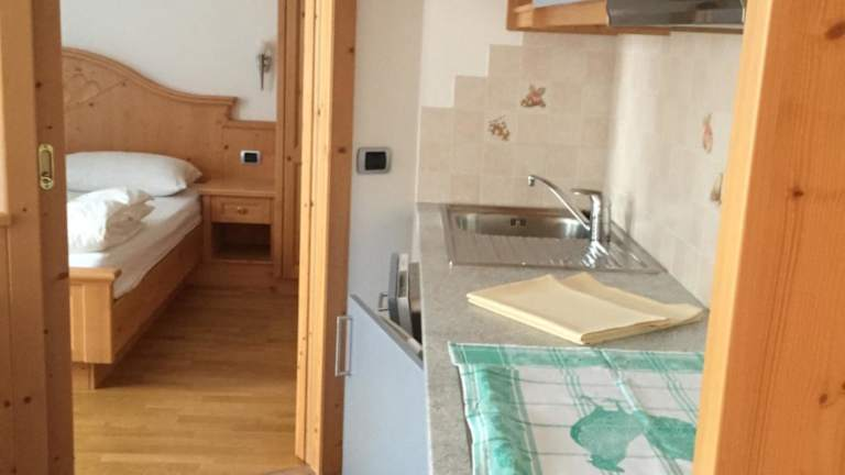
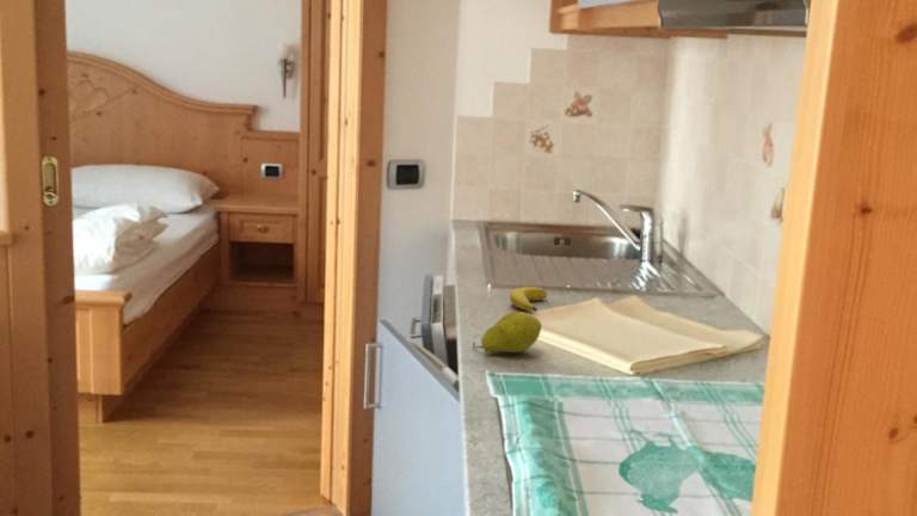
+ banana [509,285,548,313]
+ fruit [472,311,542,354]
